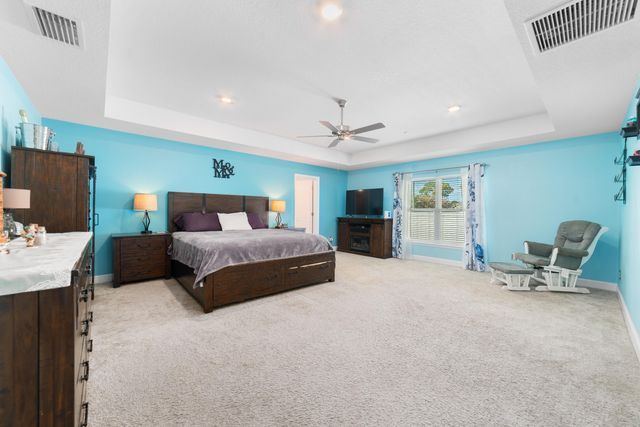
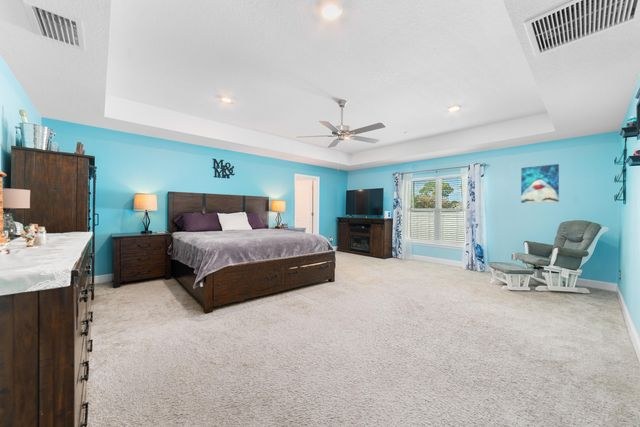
+ wall art [520,163,560,204]
